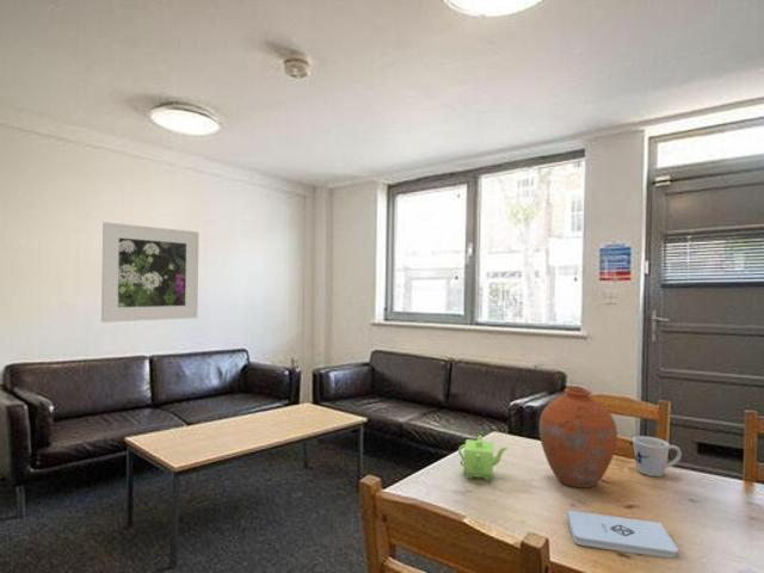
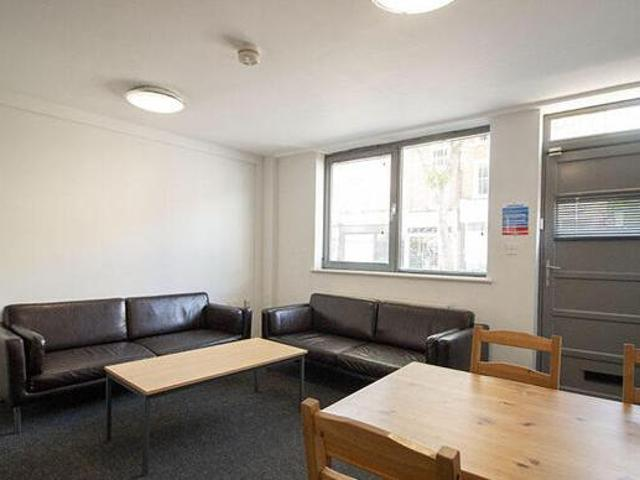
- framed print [100,221,201,324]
- mug [631,435,683,478]
- notepad [566,510,679,559]
- vase [538,387,618,489]
- teapot [457,435,510,482]
